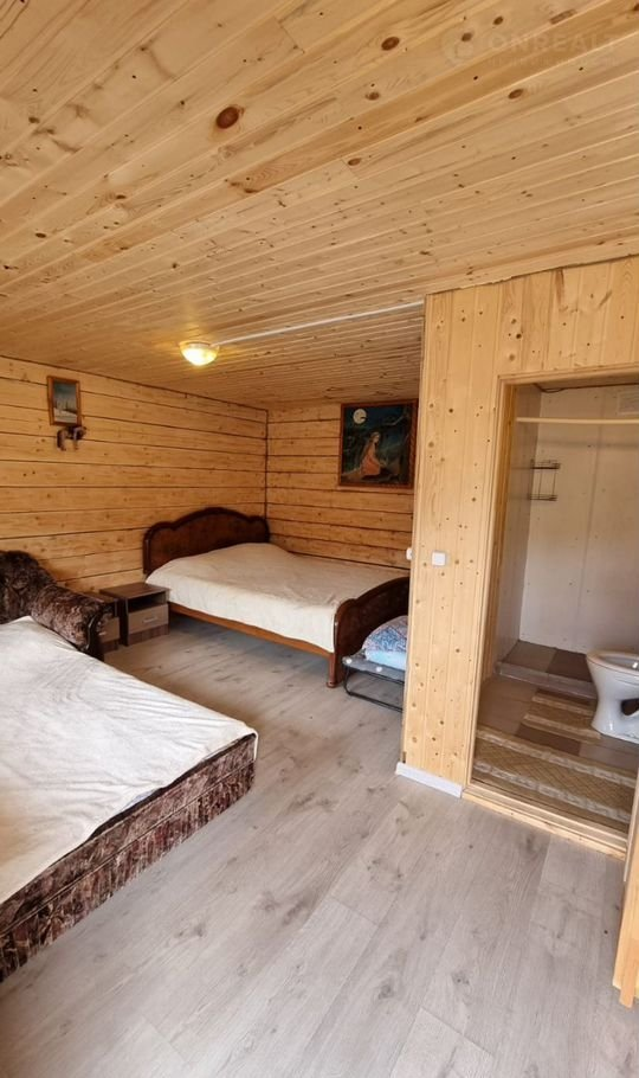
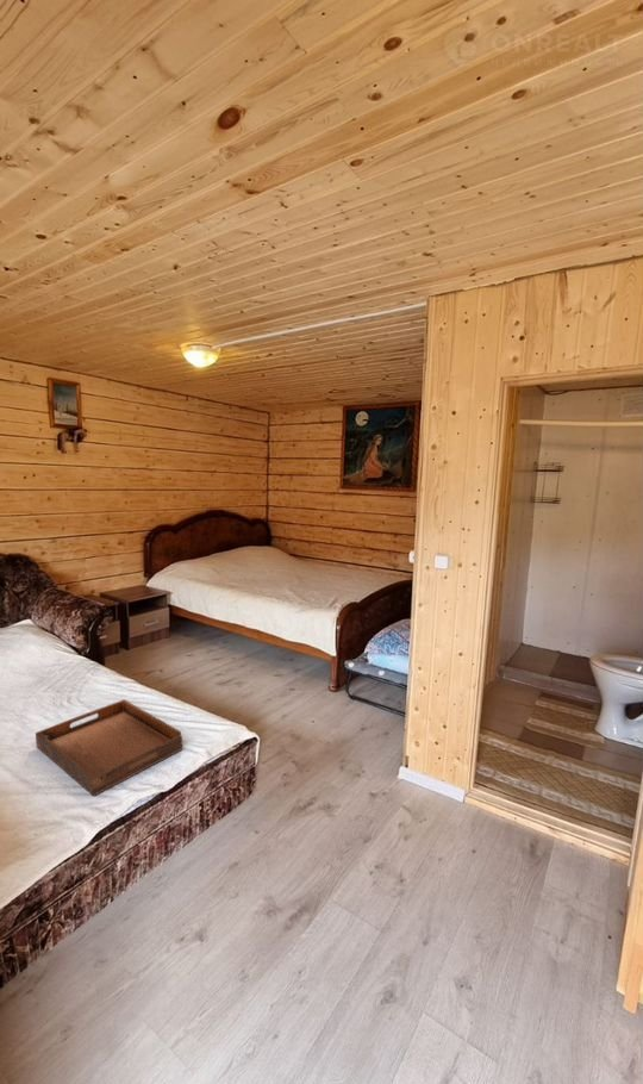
+ serving tray [35,698,183,797]
